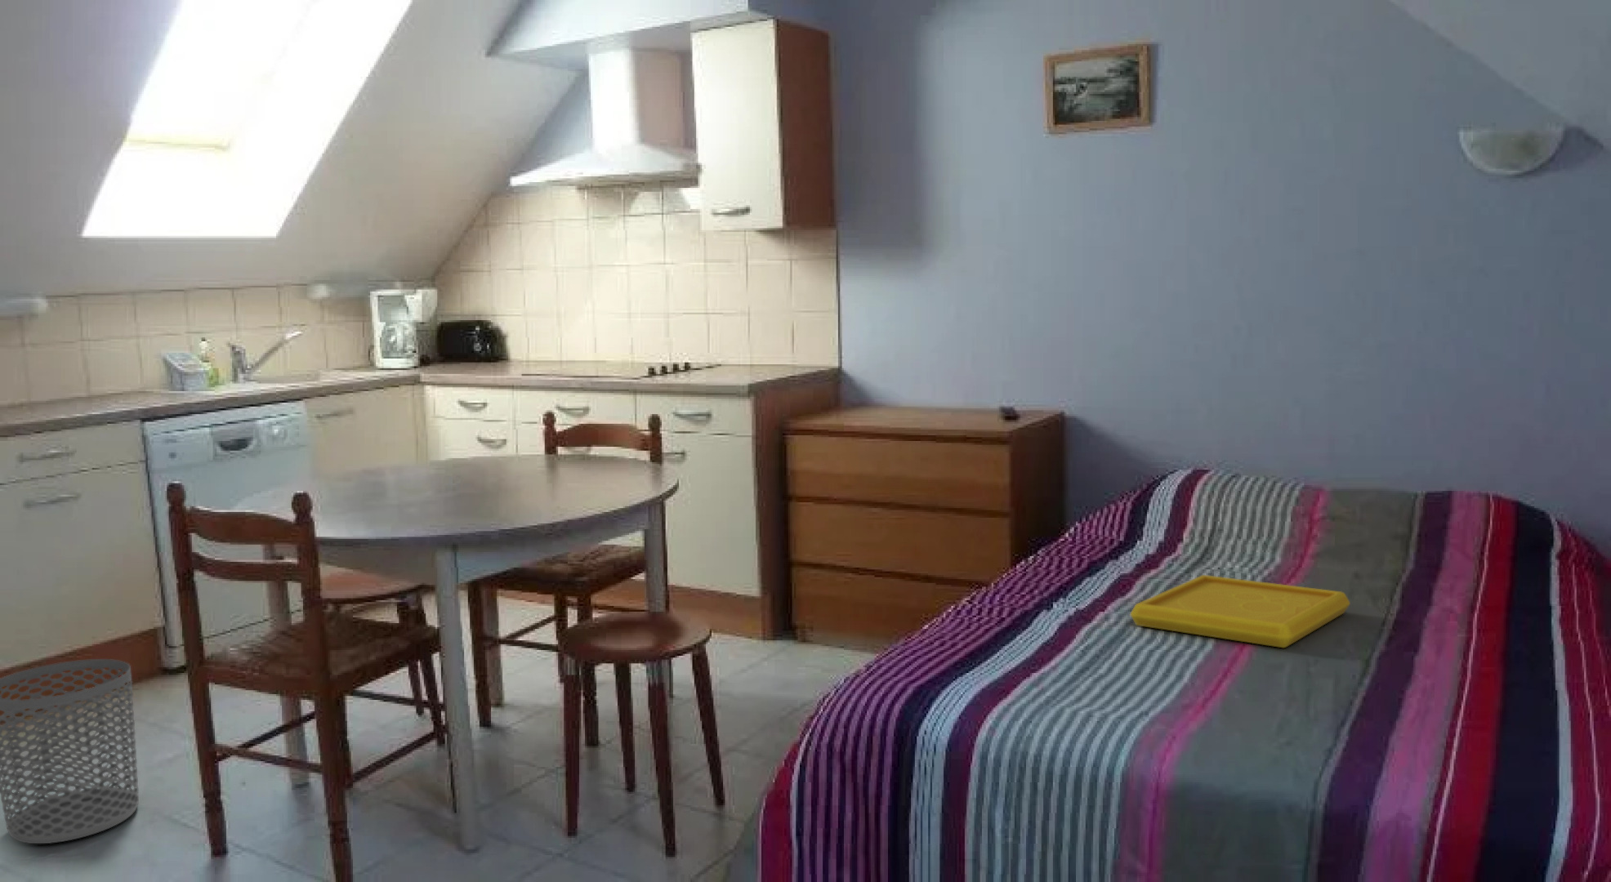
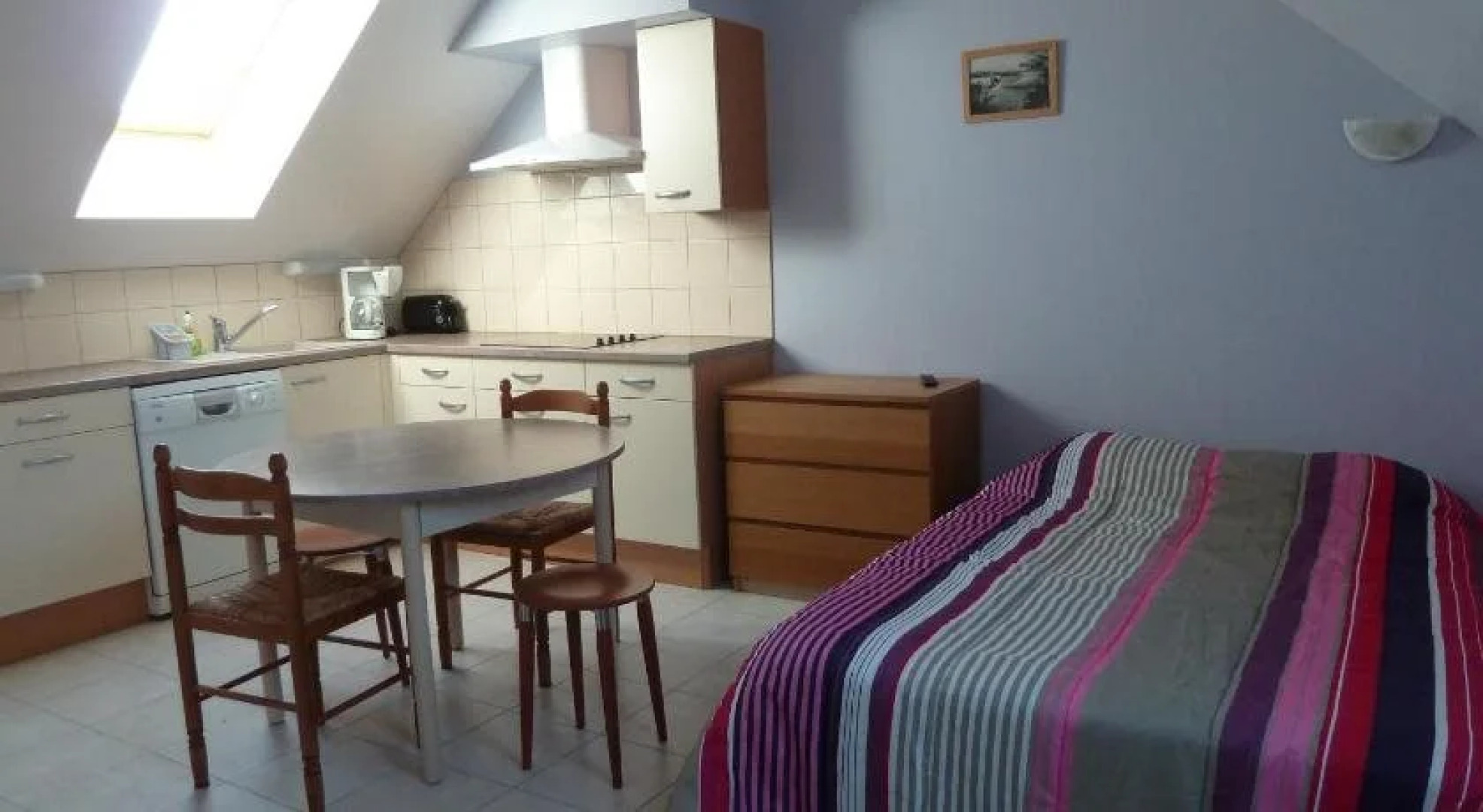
- waste bin [0,658,140,844]
- serving tray [1130,575,1351,648]
